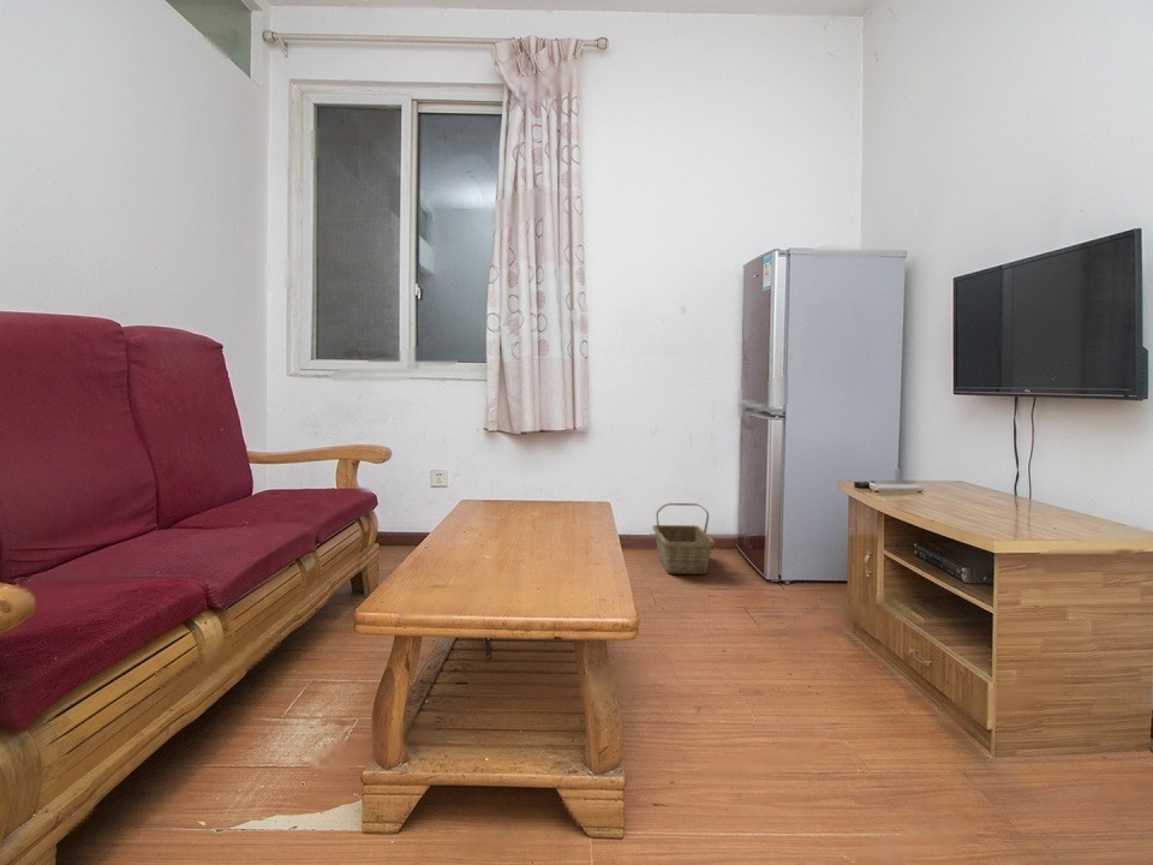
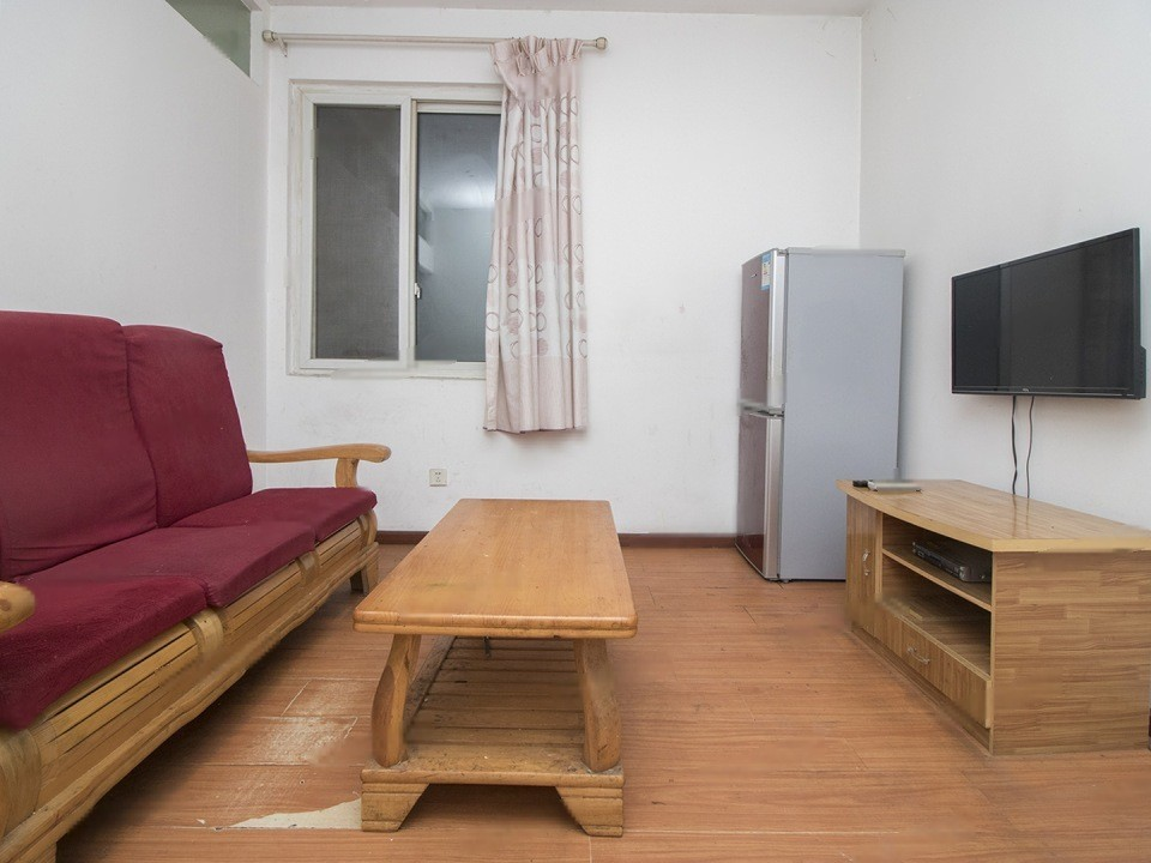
- basket [652,502,716,575]
